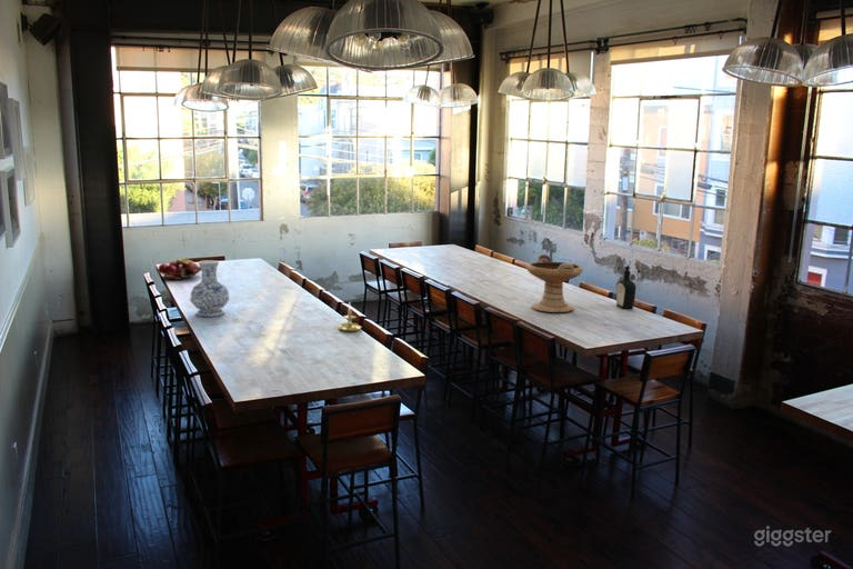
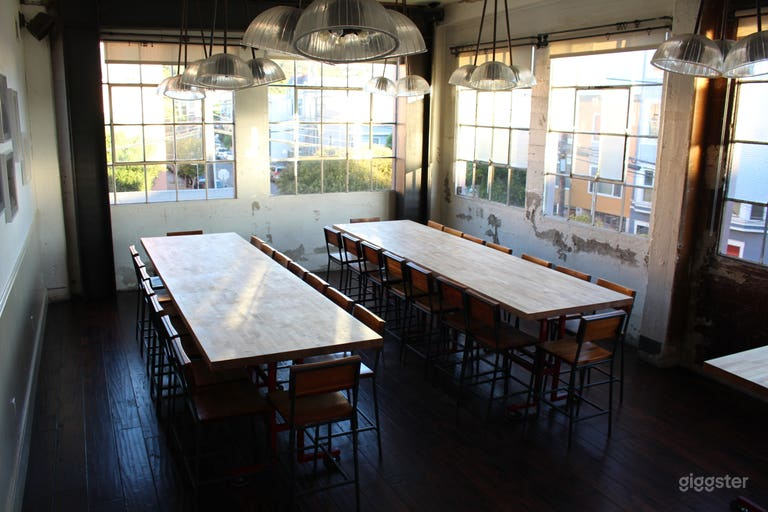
- vase [189,259,230,318]
- fruit basket [155,258,201,281]
- candle holder [337,302,362,332]
- decorative bowl [525,253,584,313]
- bottle [615,264,638,310]
